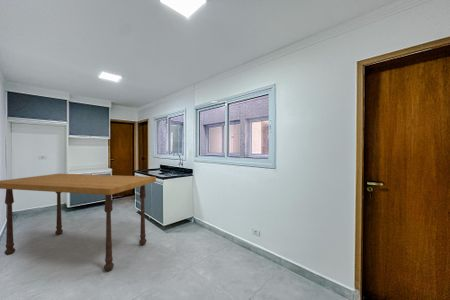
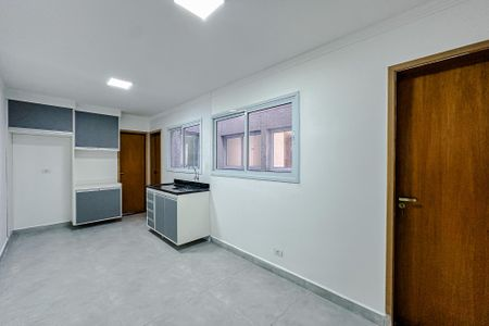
- dining table [0,173,157,272]
